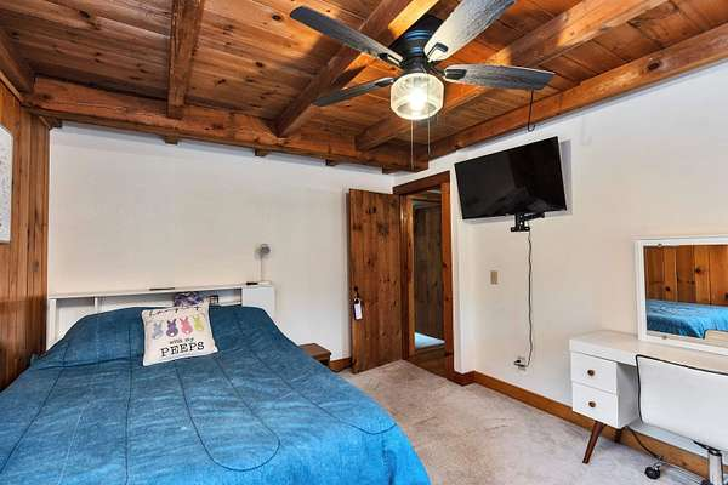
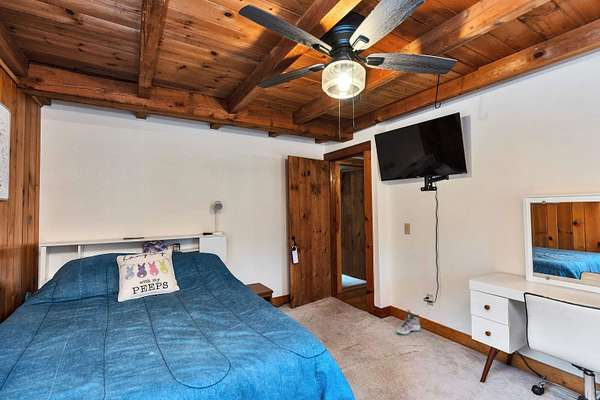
+ sneaker [395,309,421,336]
